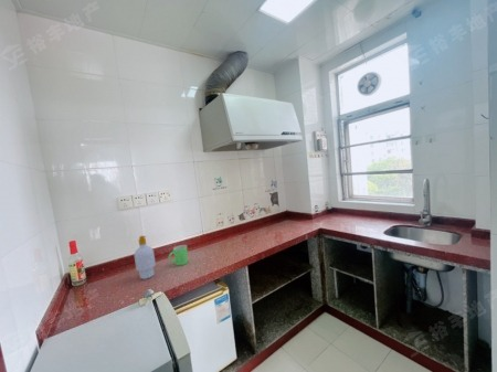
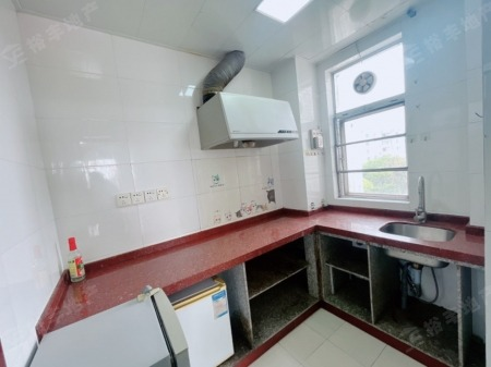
- soap bottle [134,235,157,280]
- mug [168,244,189,266]
